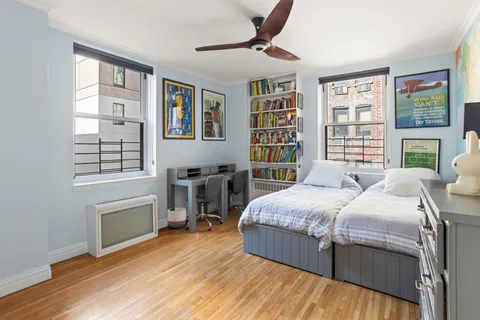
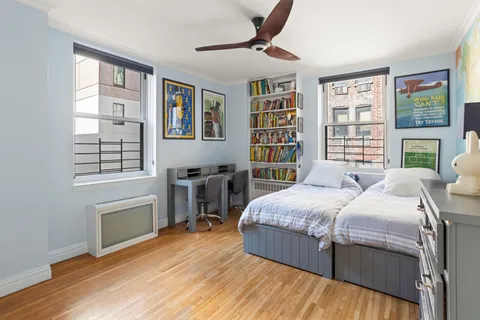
- planter [166,207,187,229]
